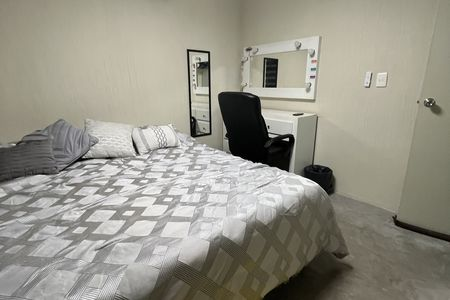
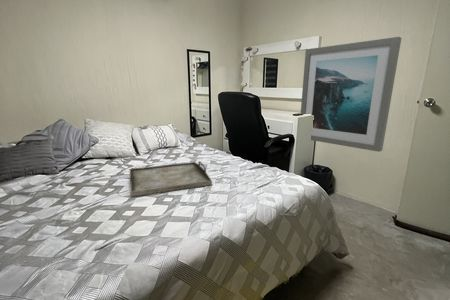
+ wall art [300,36,402,153]
+ serving tray [129,160,213,198]
